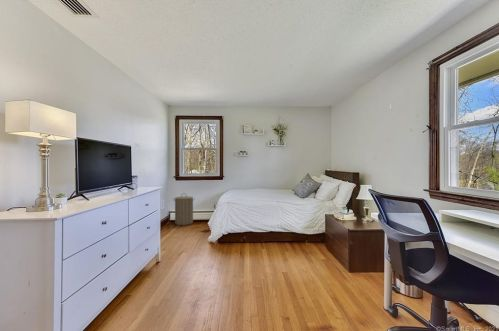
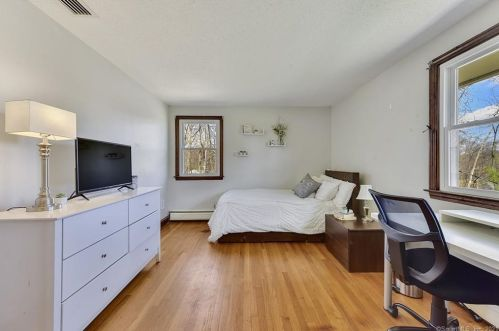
- laundry hamper [172,192,194,226]
